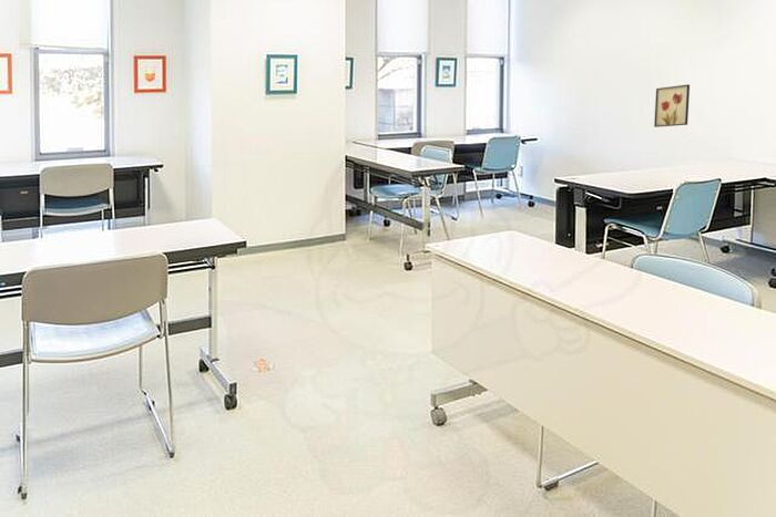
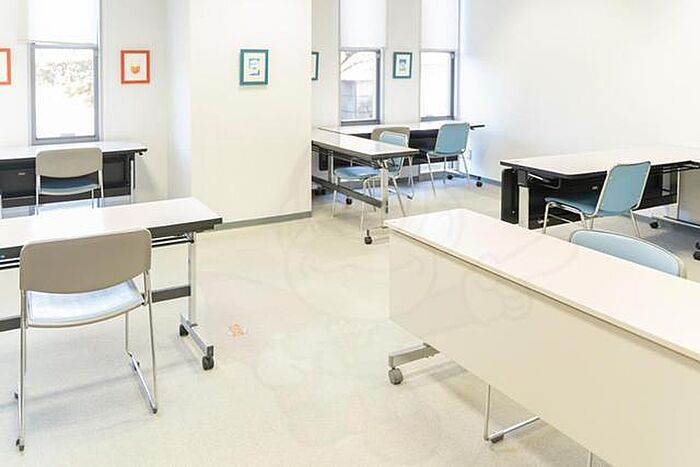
- wall art [653,83,691,128]
